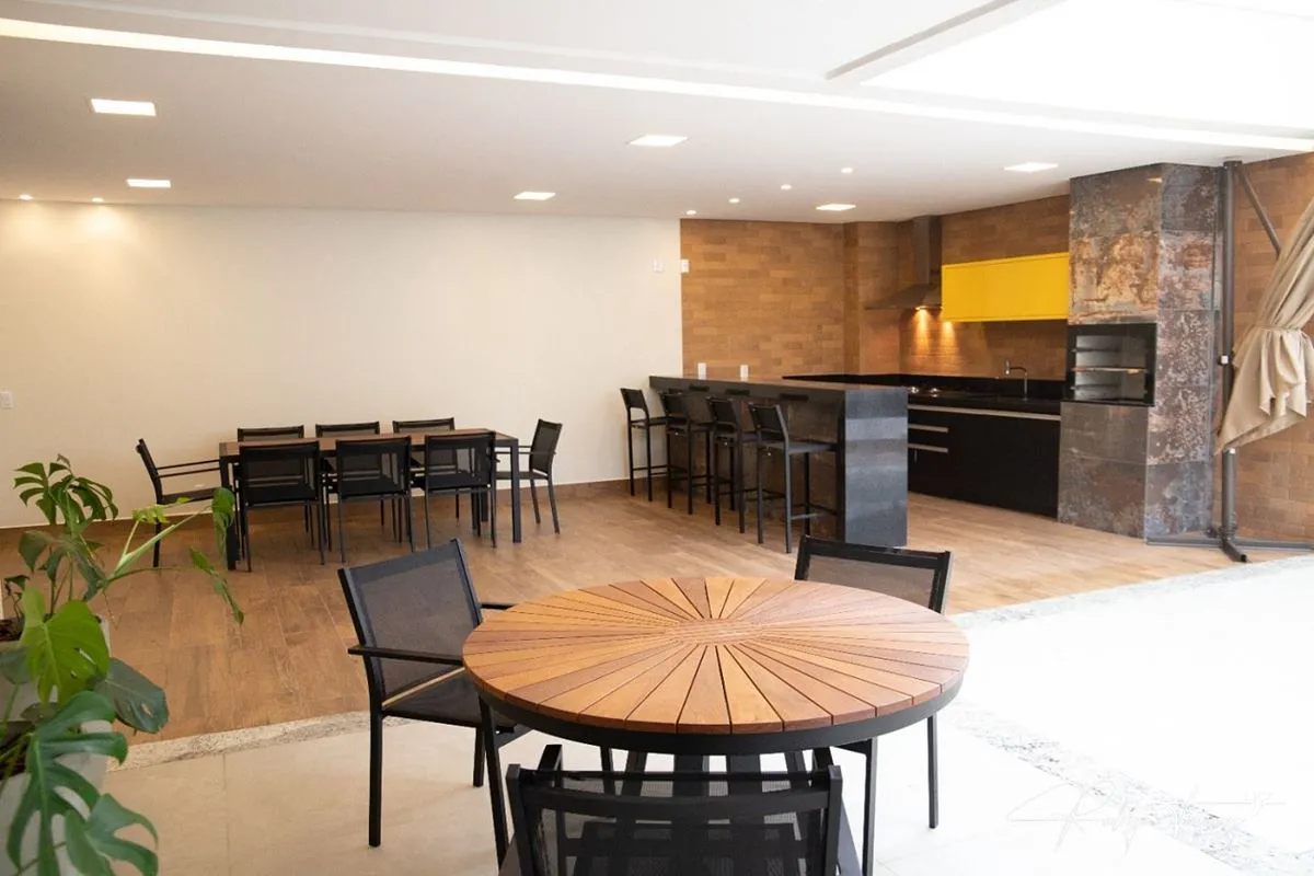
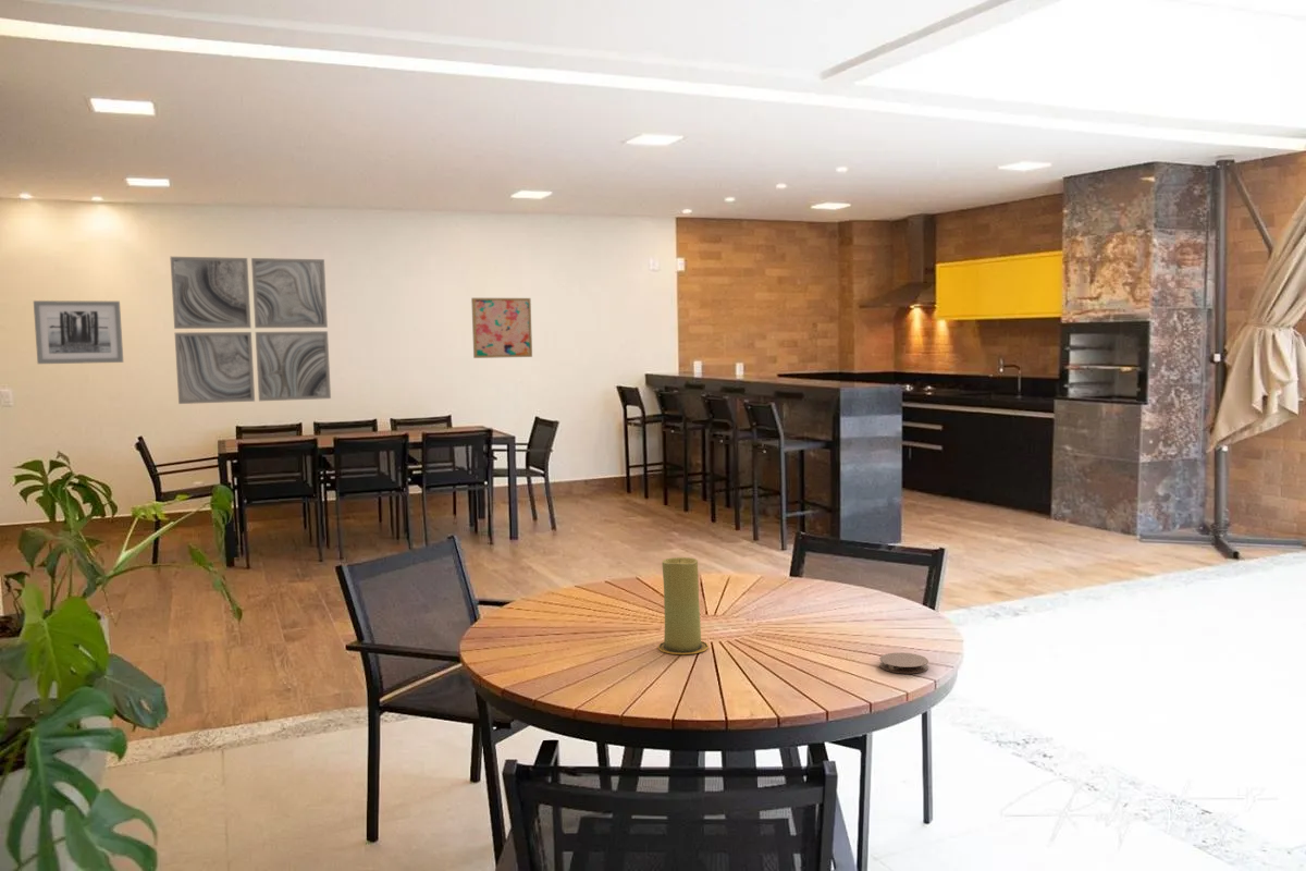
+ wall art [470,297,533,359]
+ candle [657,556,710,655]
+ wall art [169,256,332,405]
+ wall art [33,299,124,365]
+ coaster [878,652,929,675]
